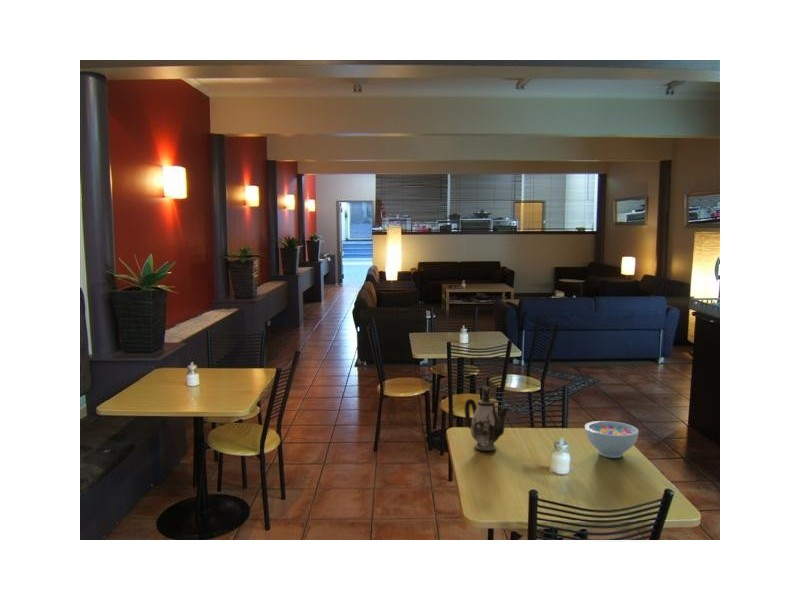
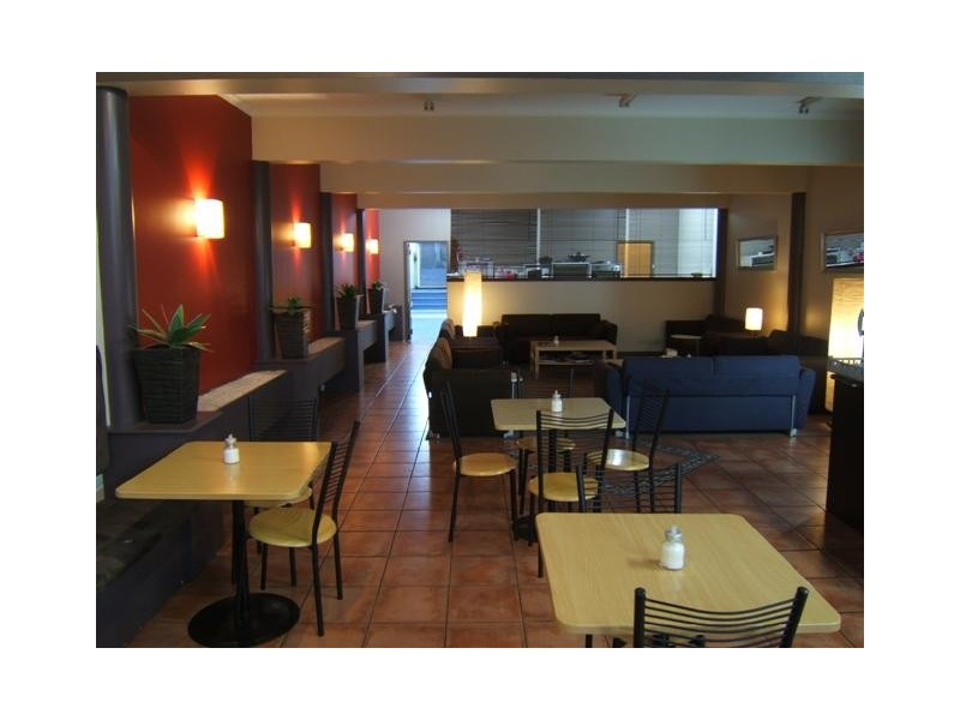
- bowl [584,420,640,459]
- teapot [464,385,511,452]
